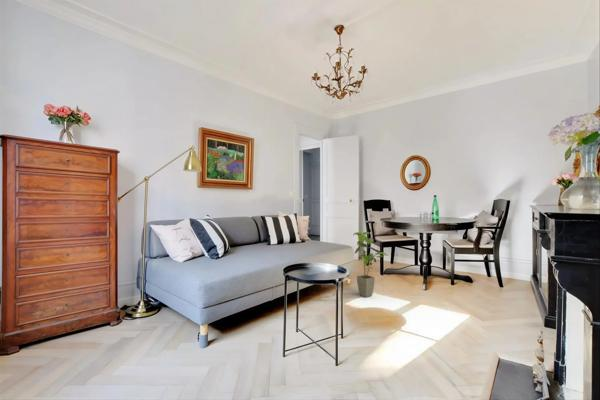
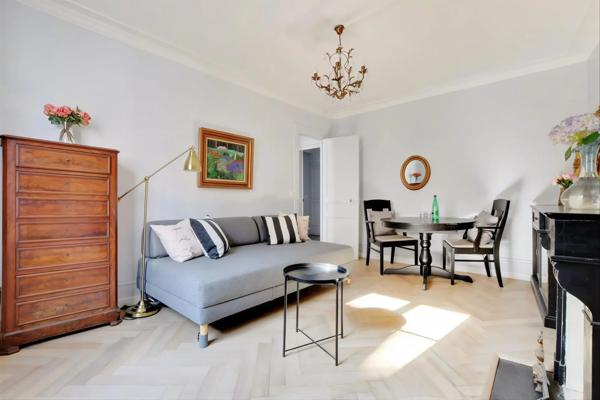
- house plant [352,231,389,298]
